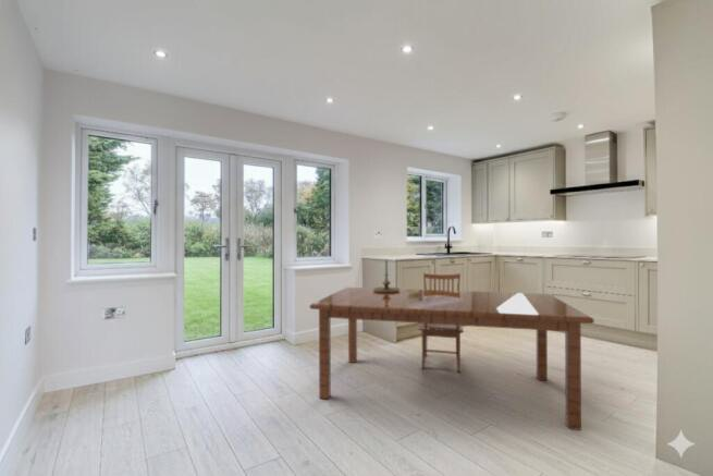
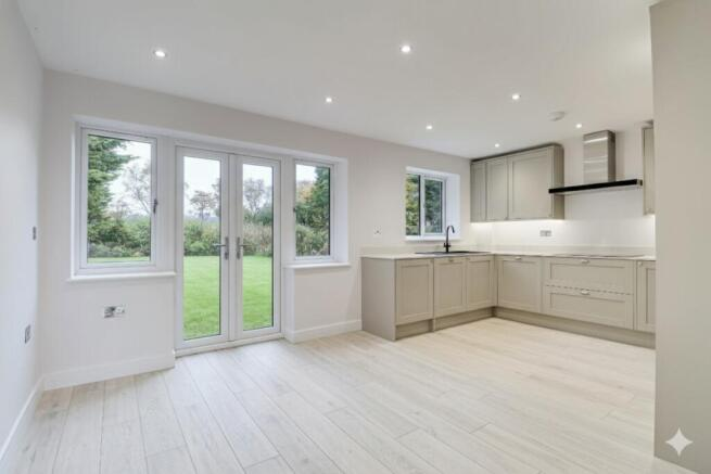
- dining table [308,272,595,431]
- candle holder [373,259,401,292]
